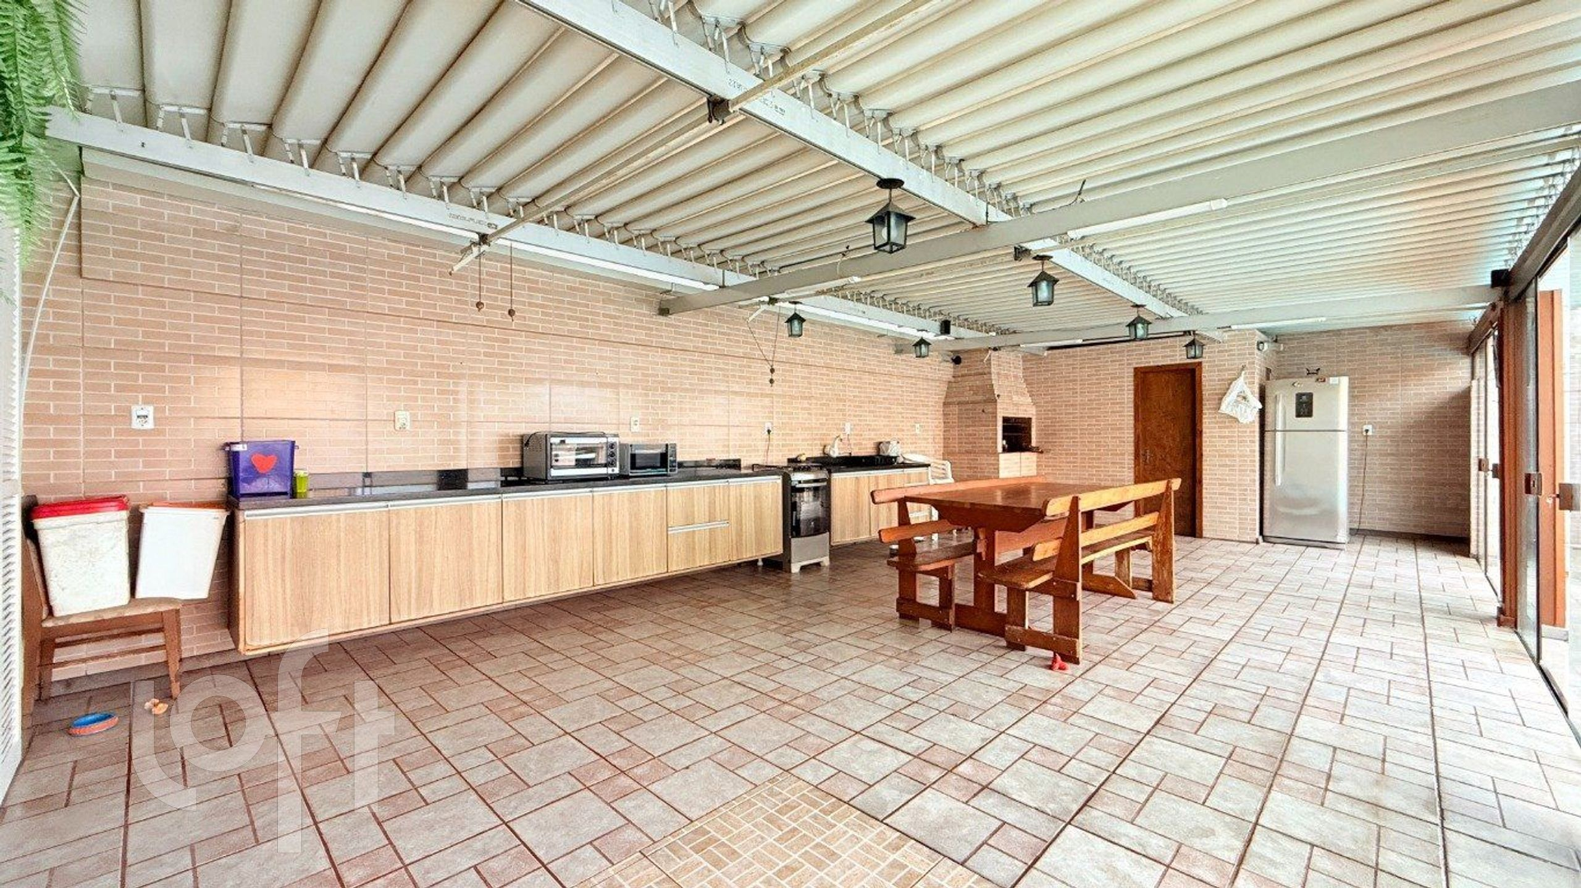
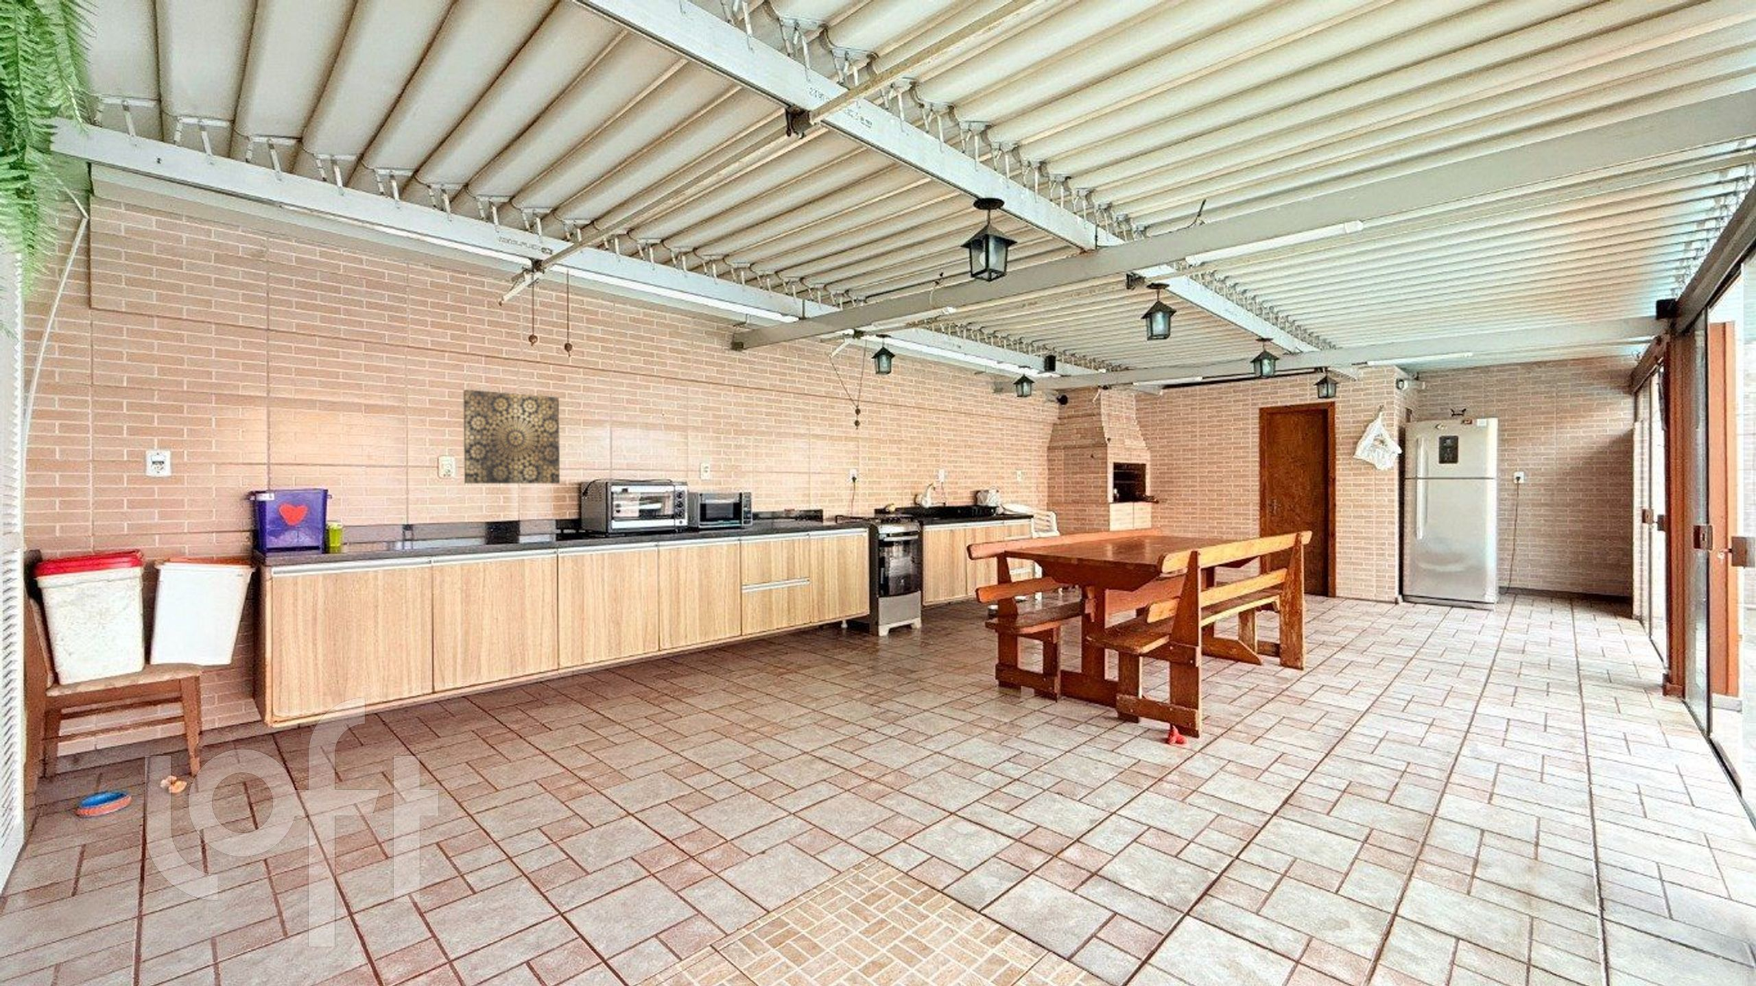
+ wall art [463,389,561,485]
